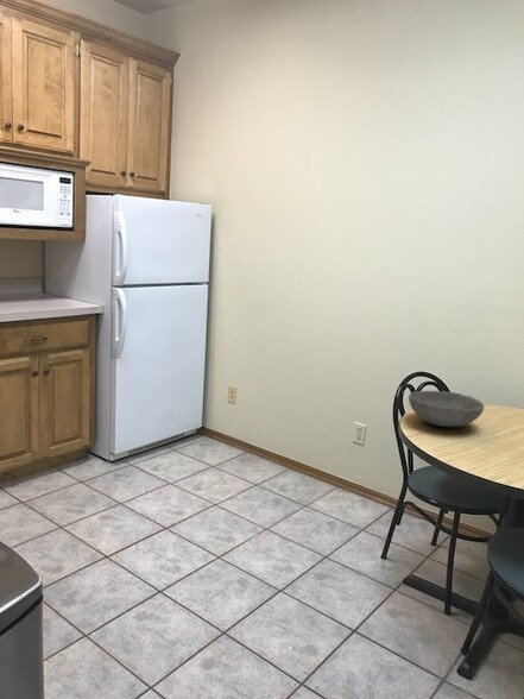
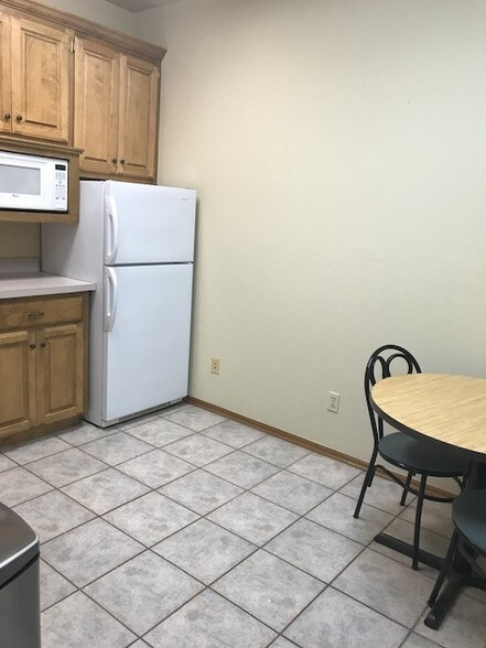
- bowl [408,390,485,428]
